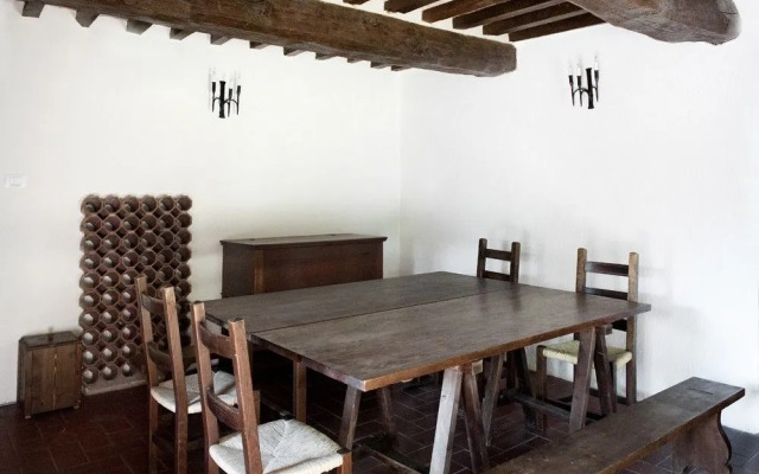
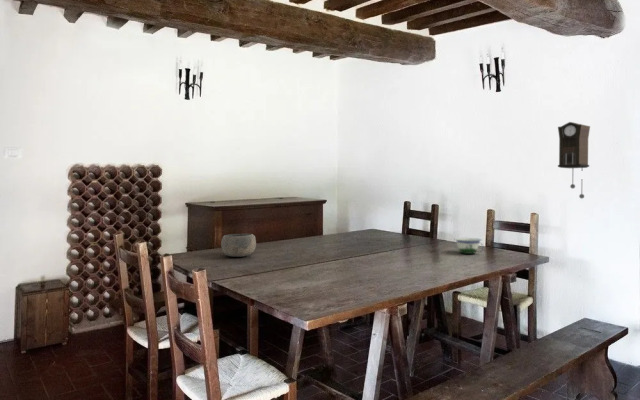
+ bowl [220,233,257,258]
+ bowl [454,237,484,255]
+ pendulum clock [557,121,591,199]
